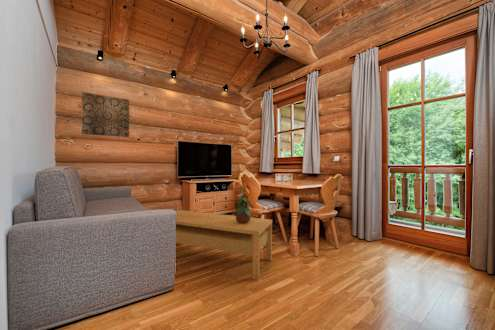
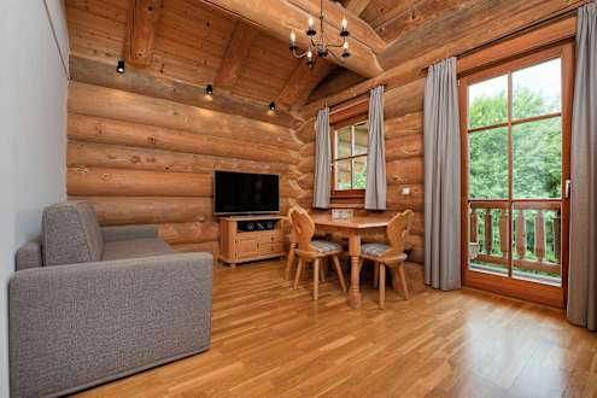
- wall art [81,91,130,138]
- coffee table [175,209,273,281]
- potted plant [234,186,254,224]
